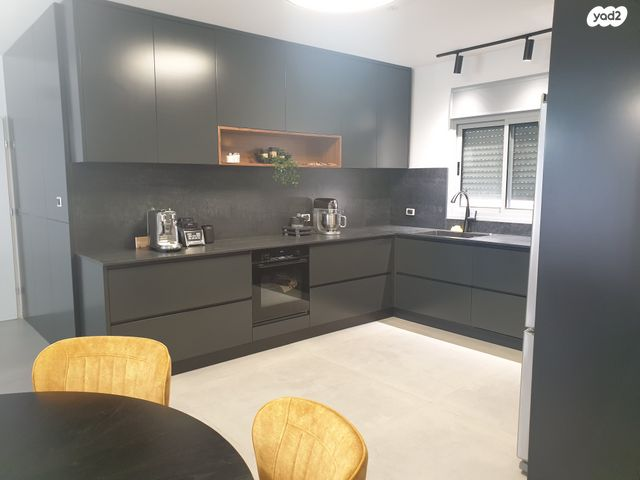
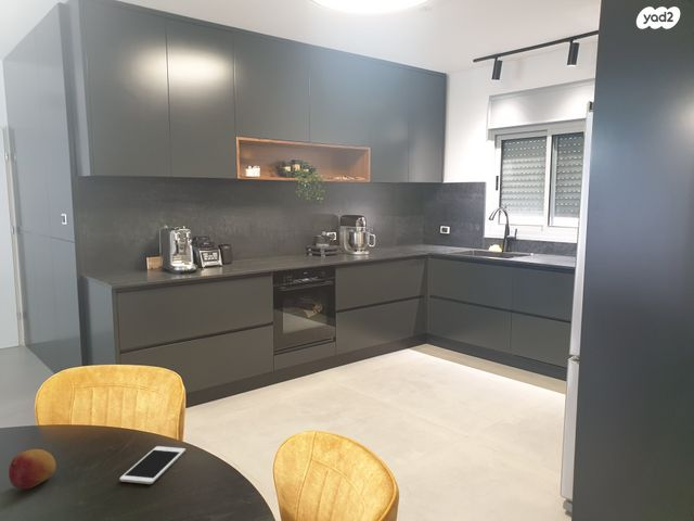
+ fruit [8,448,56,491]
+ cell phone [119,445,187,485]
